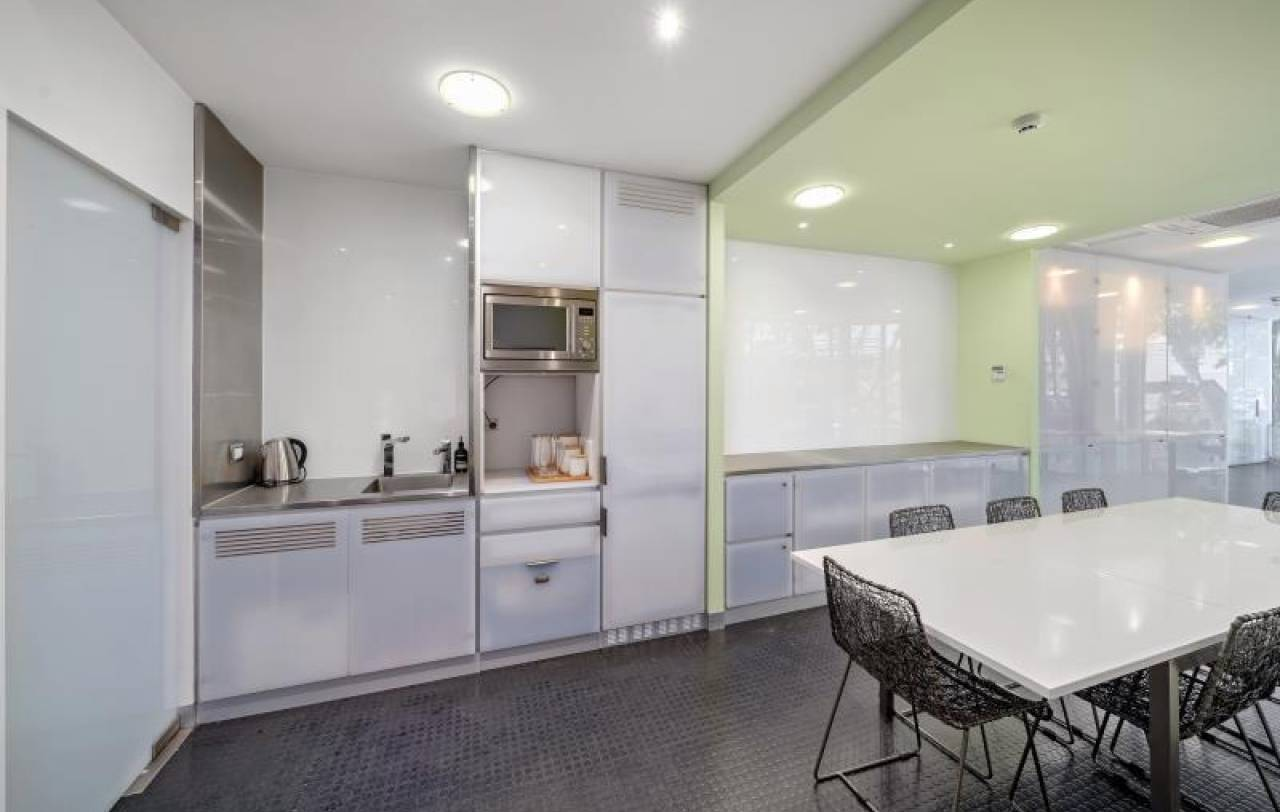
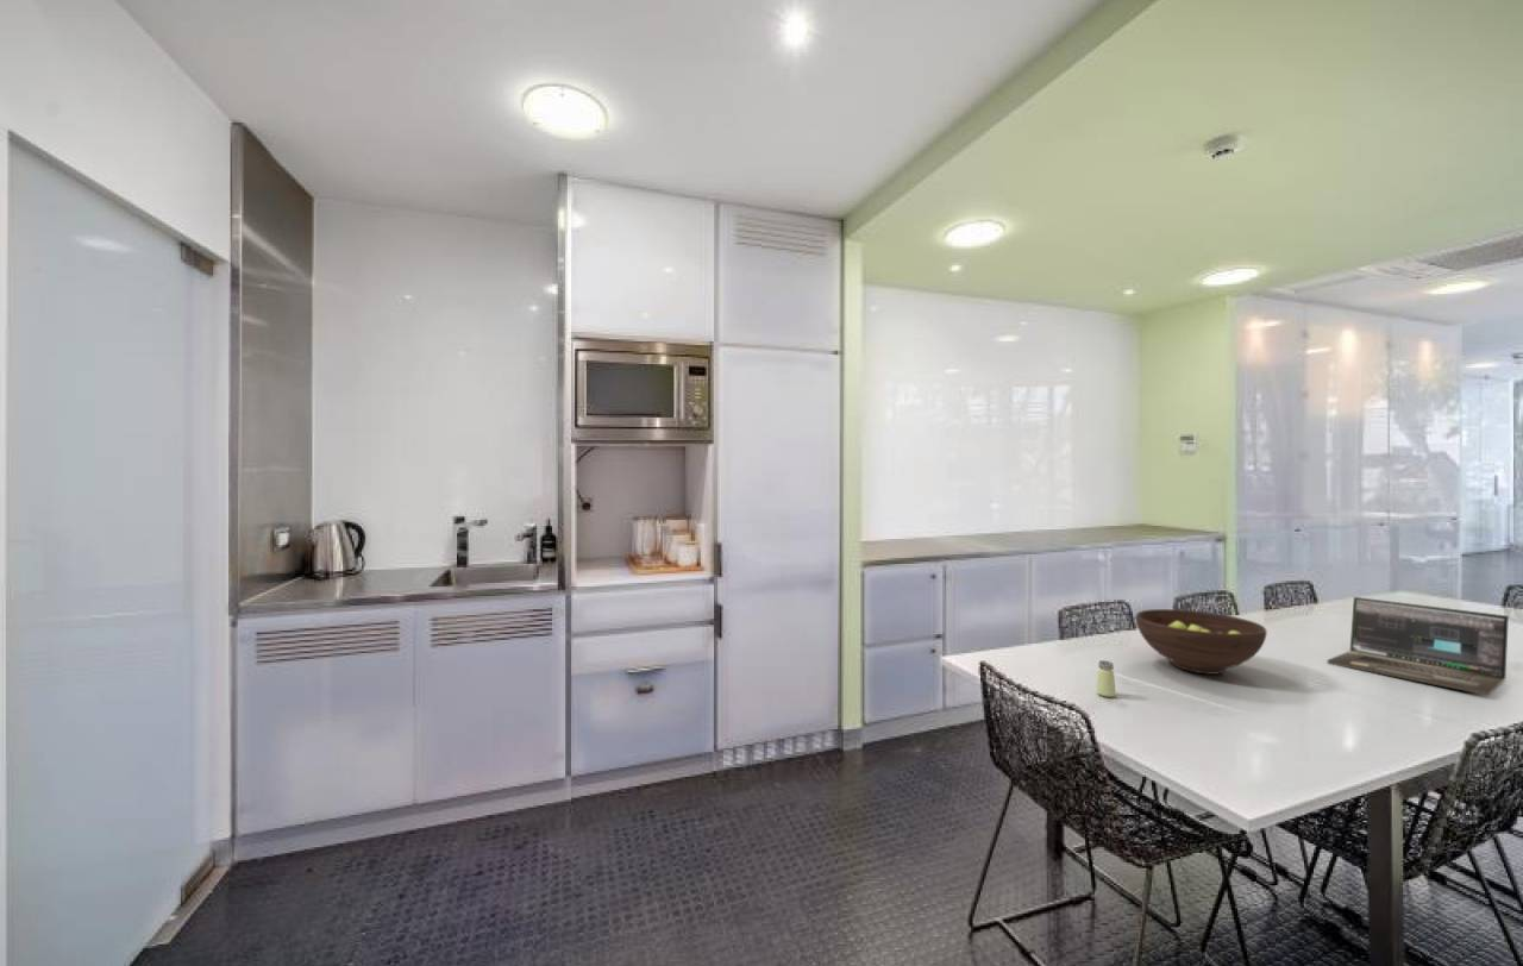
+ fruit bowl [1134,608,1268,676]
+ laptop [1327,596,1510,696]
+ saltshaker [1095,659,1117,698]
